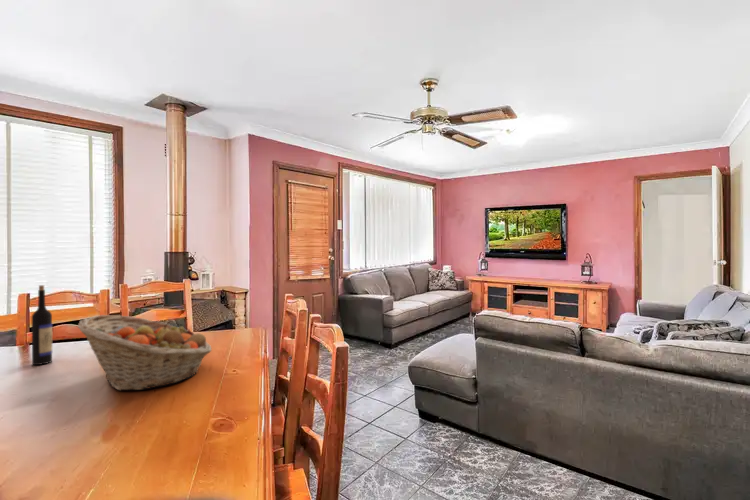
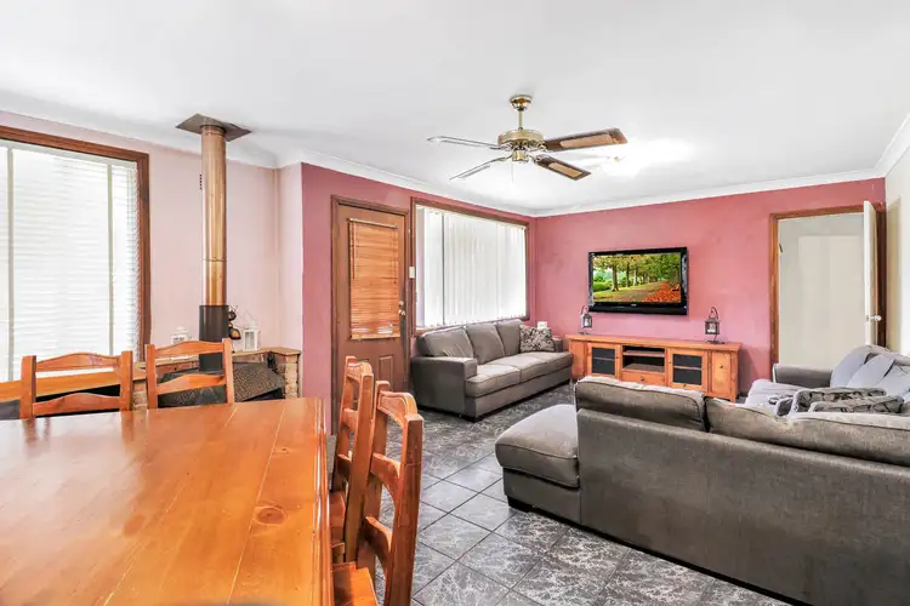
- wine bottle [31,284,53,366]
- fruit basket [77,314,213,392]
